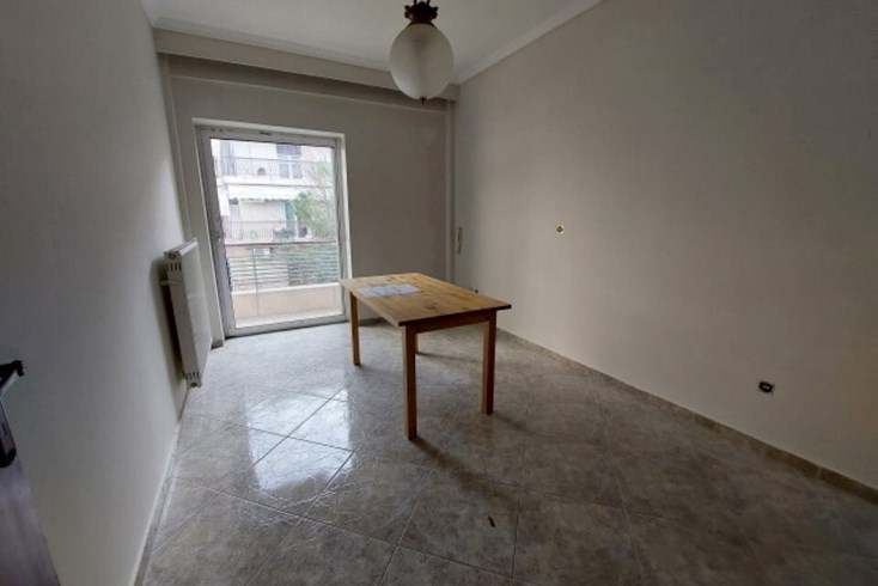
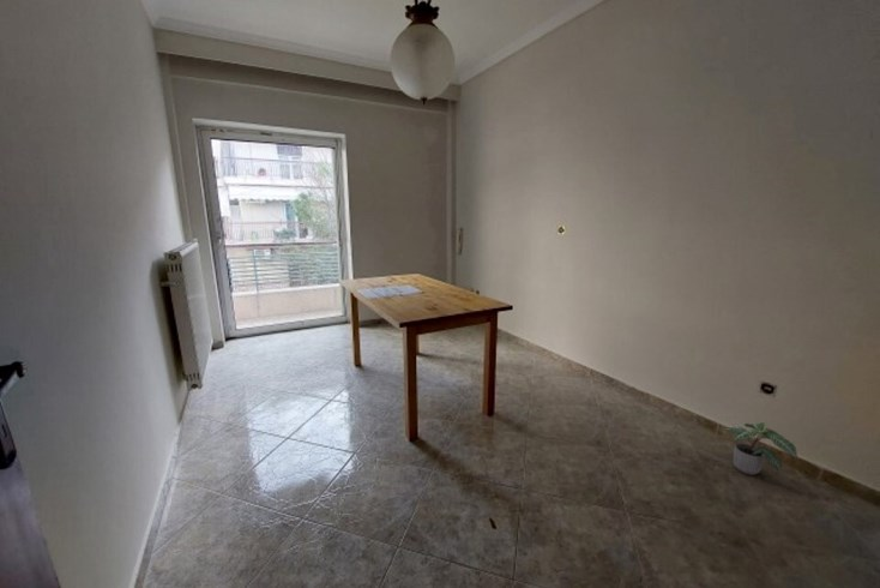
+ potted plant [725,421,798,476]
